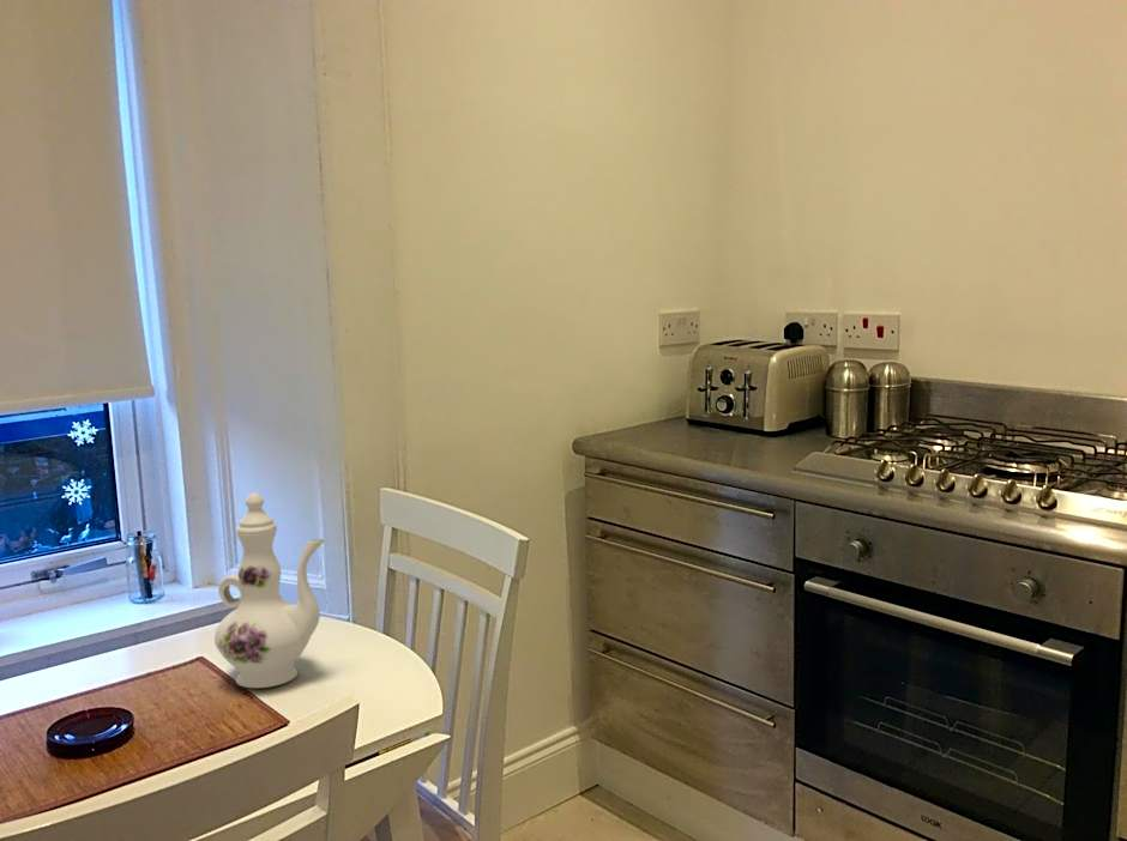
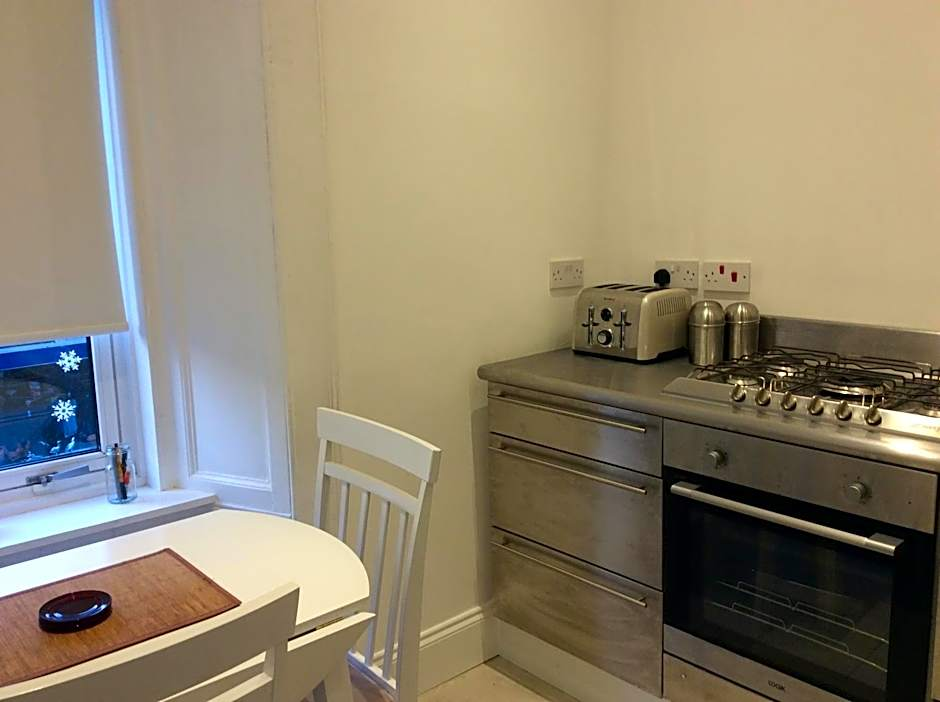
- chinaware [213,491,326,689]
